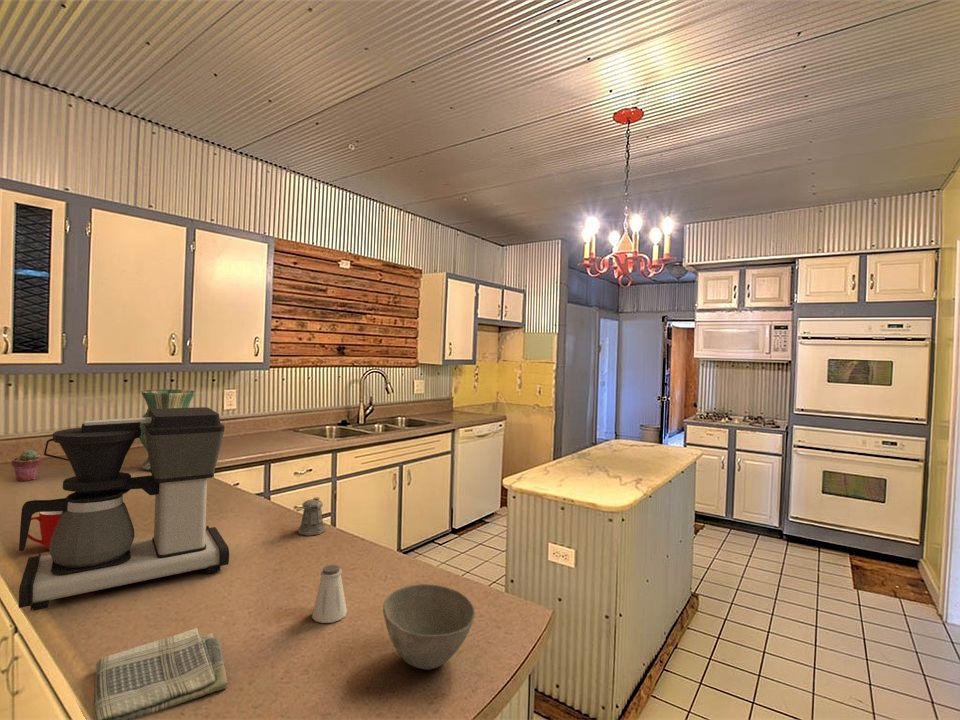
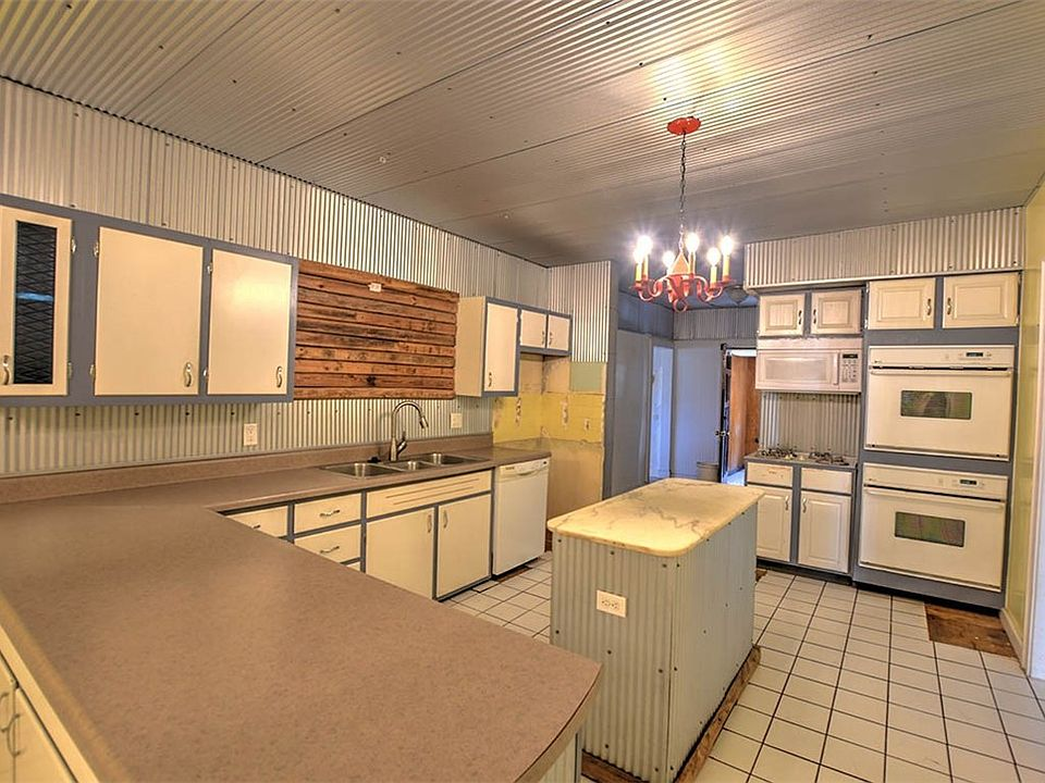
- dish towel [92,627,228,720]
- coffee maker [18,406,230,612]
- potted succulent [11,449,43,482]
- vase [138,389,196,471]
- pepper shaker [295,496,327,537]
- saltshaker [311,564,348,624]
- bowl [382,583,476,671]
- mug [27,511,63,550]
